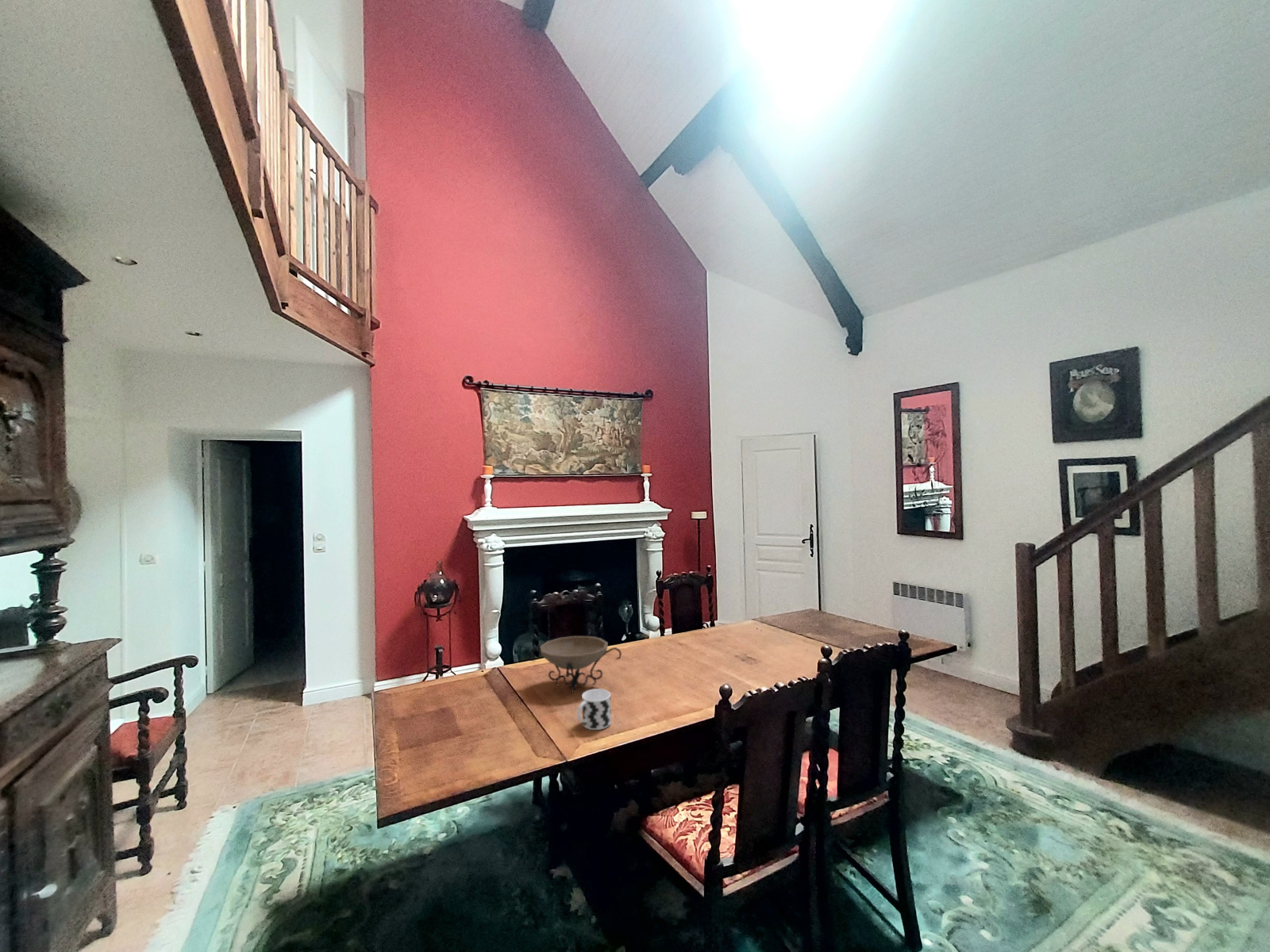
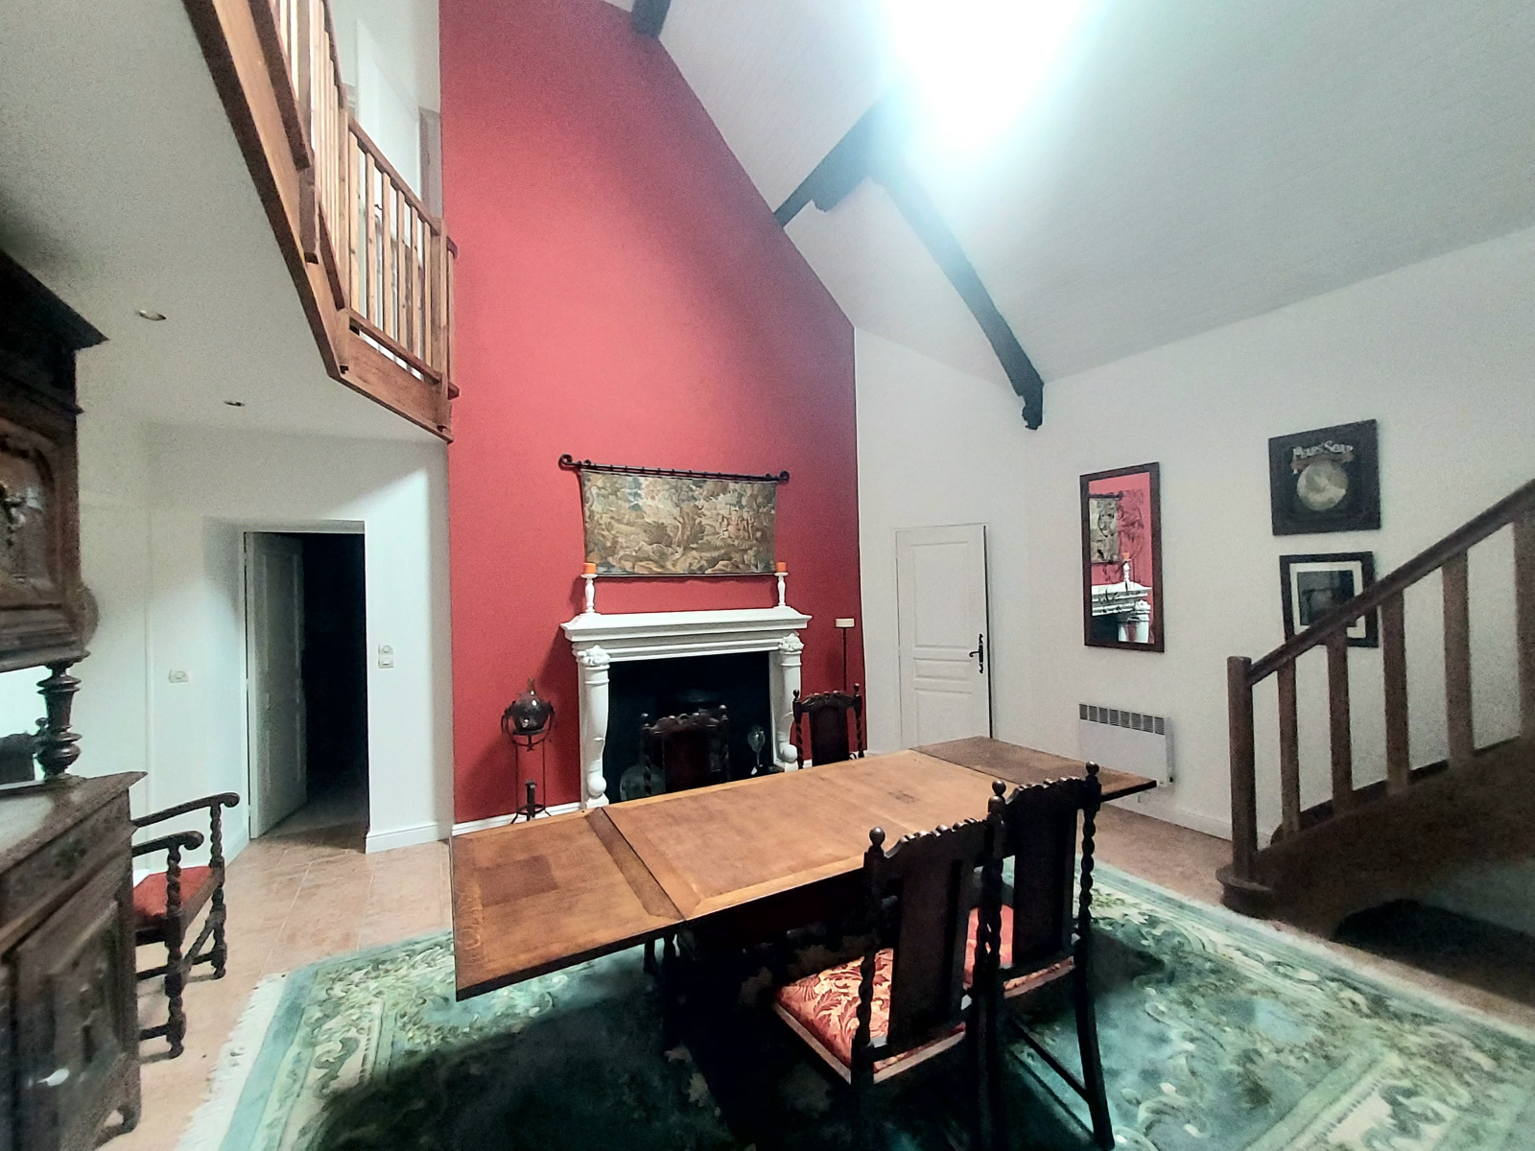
- cup [576,688,612,731]
- decorative bowl [528,635,622,694]
